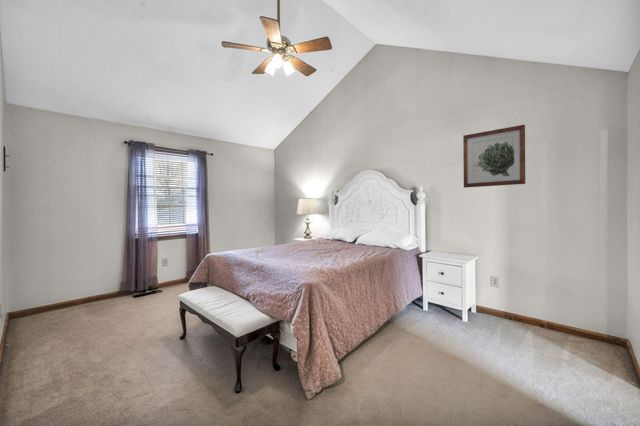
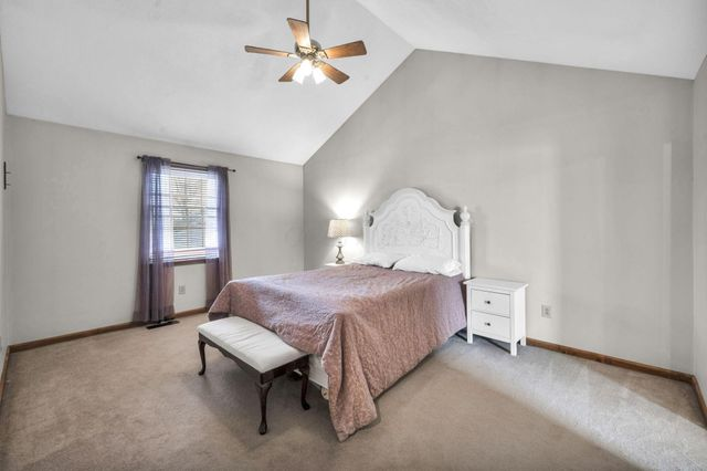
- wall art [462,124,526,189]
